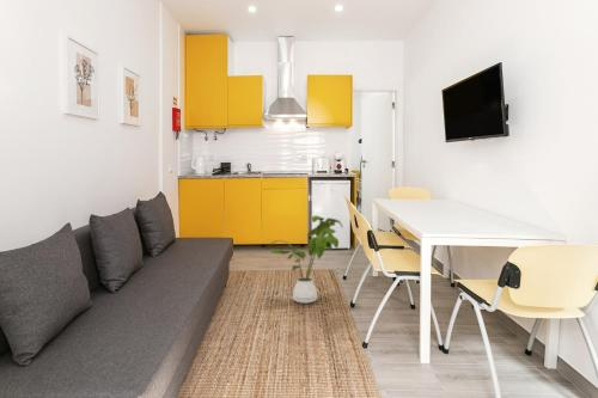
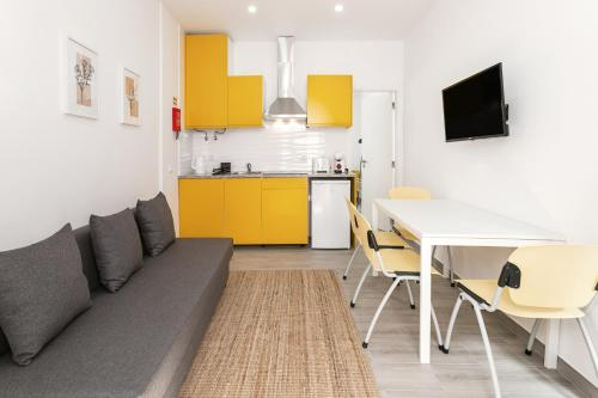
- house plant [269,214,344,305]
